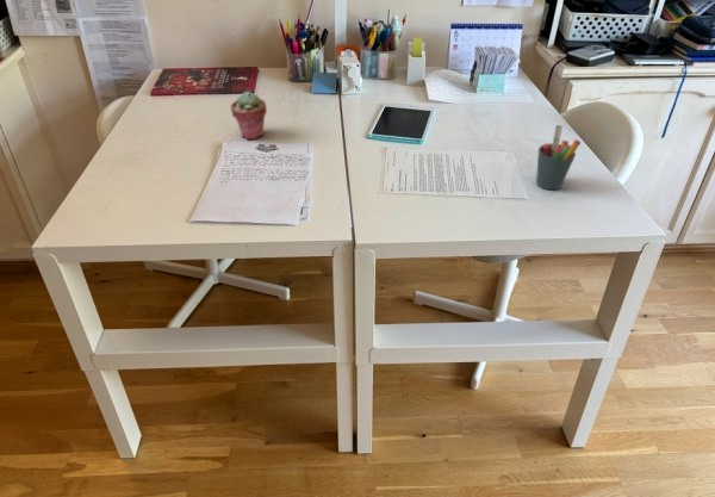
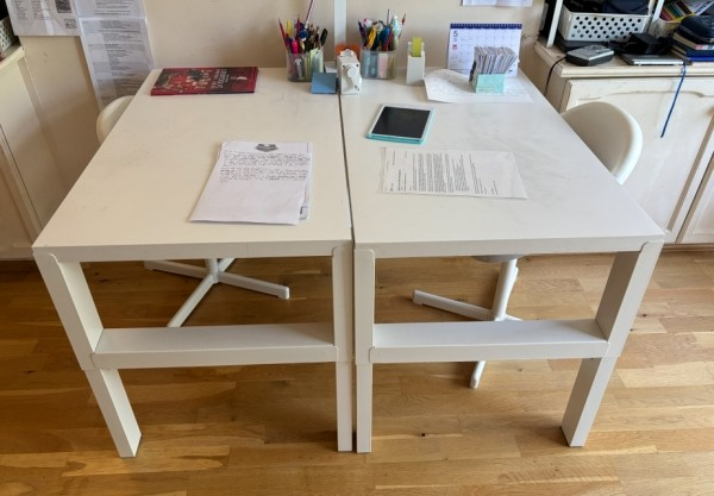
- pen holder [535,124,582,191]
- potted succulent [229,89,268,141]
